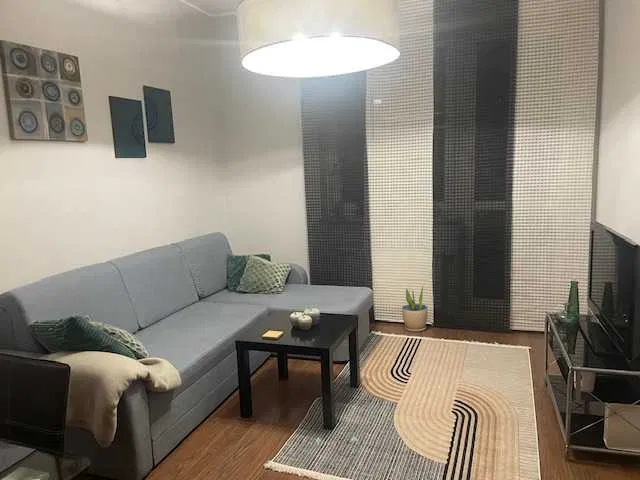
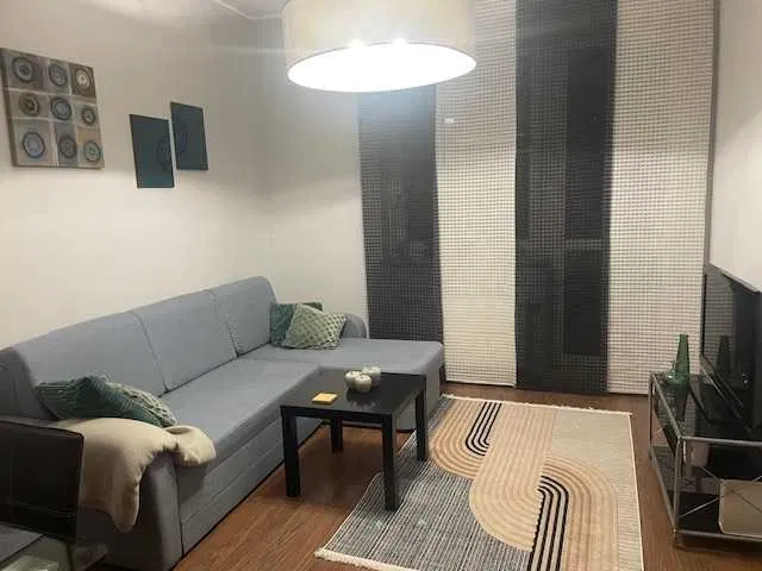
- potted plant [401,285,429,333]
